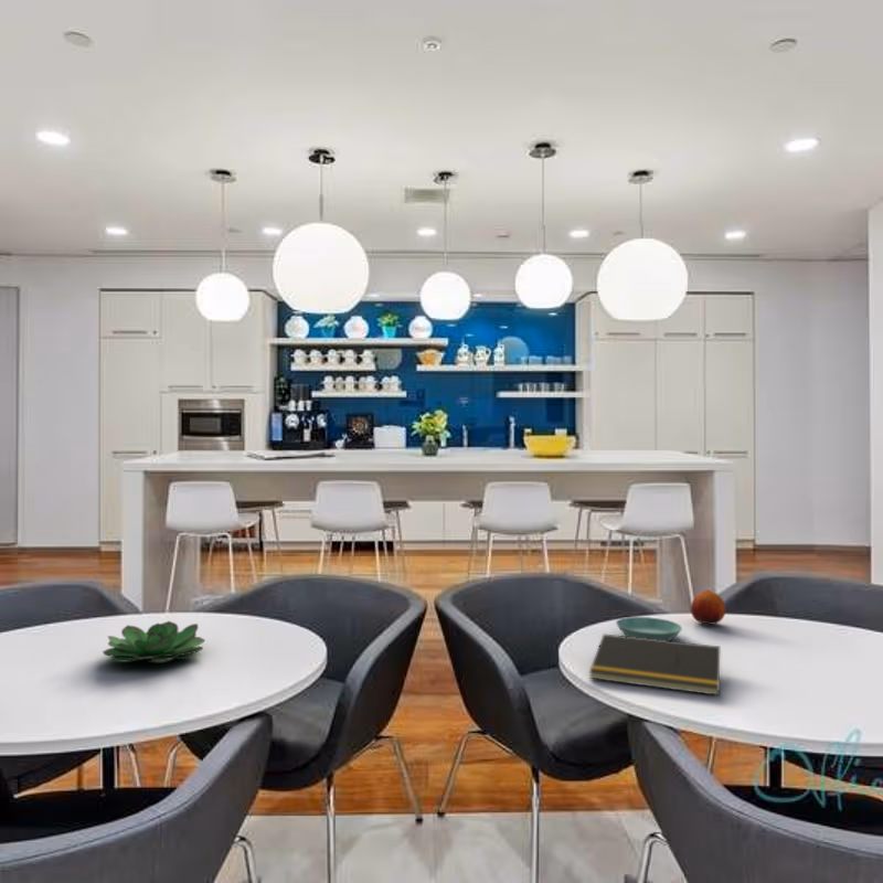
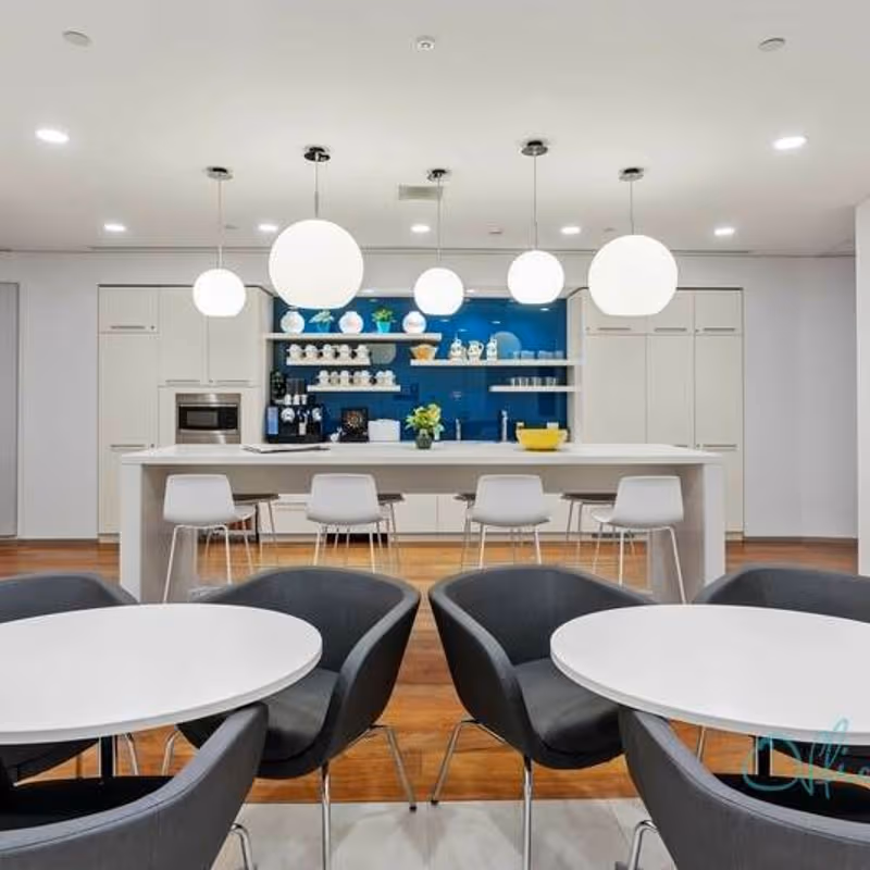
- notepad [588,632,721,696]
- succulent plant [102,620,206,663]
- fruit [690,588,726,626]
- saucer [615,616,683,641]
